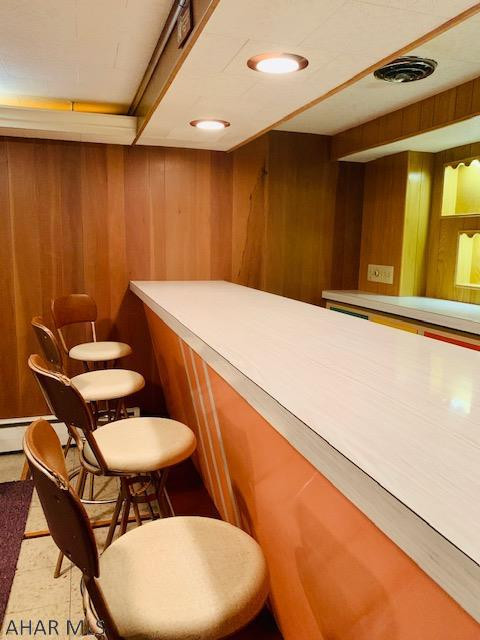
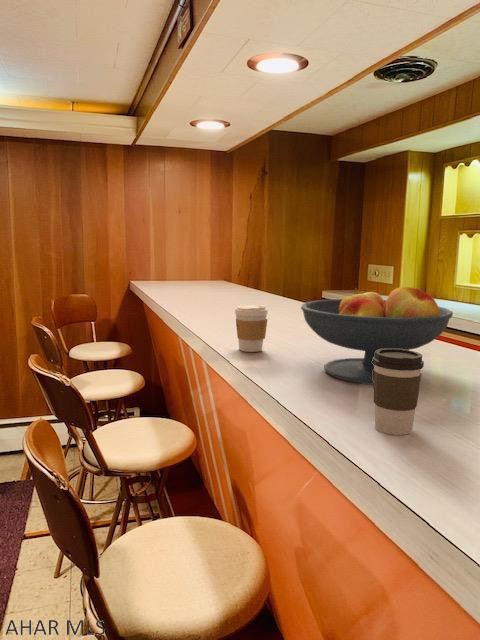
+ coffee cup [372,349,425,436]
+ coffee cup [234,304,269,353]
+ fruit bowl [300,286,454,385]
